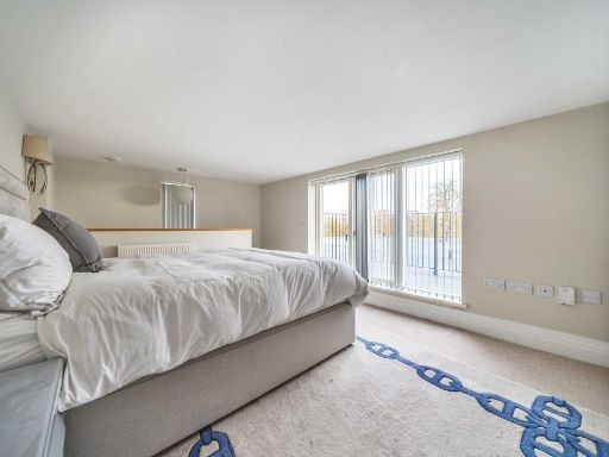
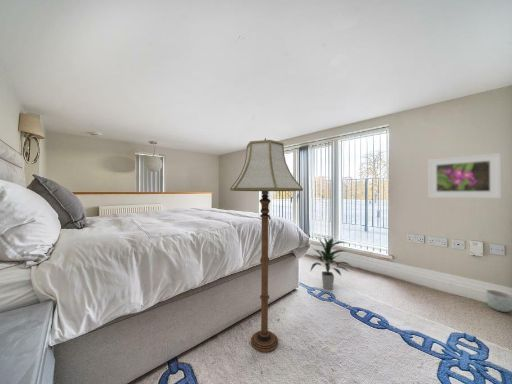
+ planter [485,289,512,313]
+ indoor plant [309,236,352,290]
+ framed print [427,152,502,199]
+ floor lamp [229,137,304,353]
